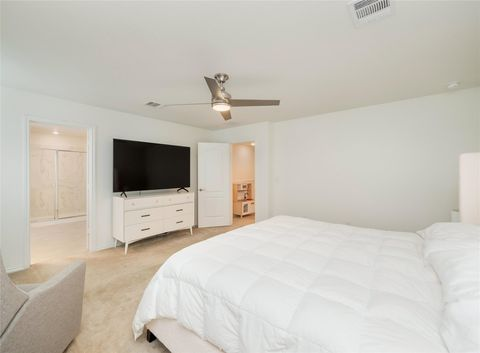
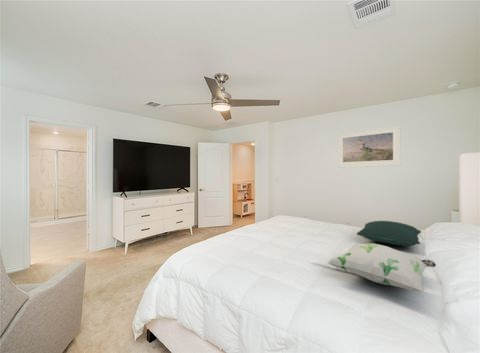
+ pillow [356,220,422,247]
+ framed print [336,124,402,169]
+ decorative pillow [327,242,437,293]
